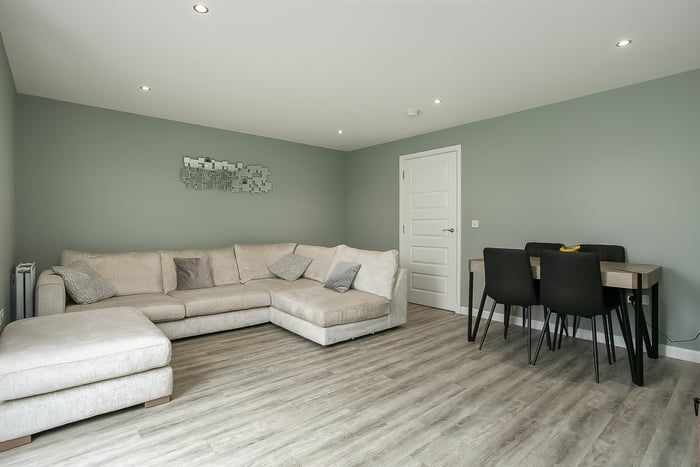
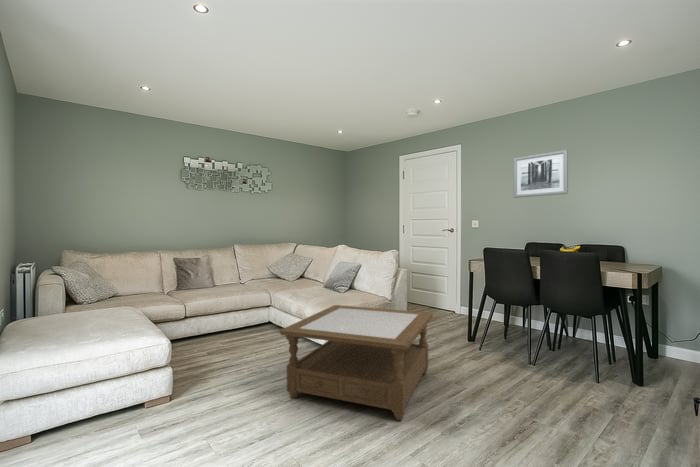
+ wall art [513,149,569,199]
+ coffee table [279,304,434,421]
